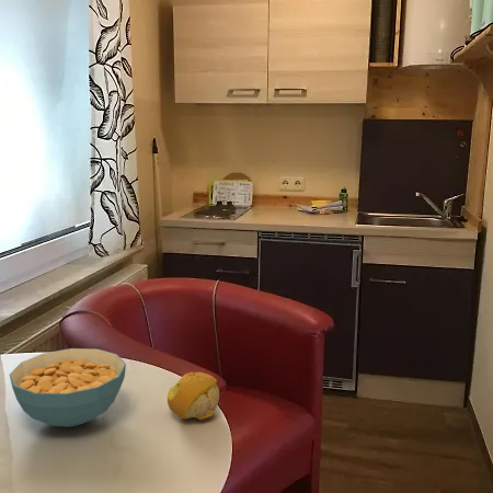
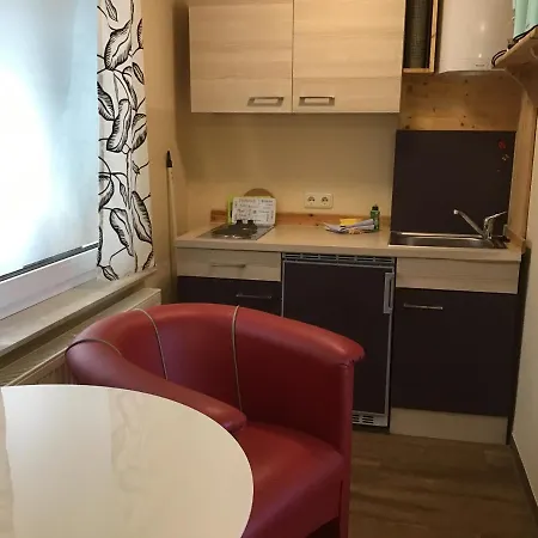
- fruit [167,371,220,421]
- cereal bowl [9,347,127,428]
